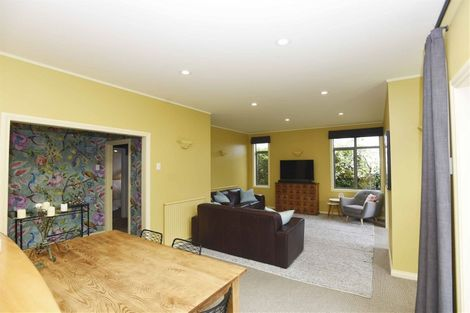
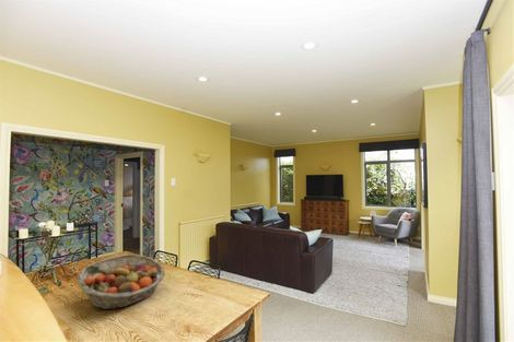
+ fruit basket [77,253,166,310]
